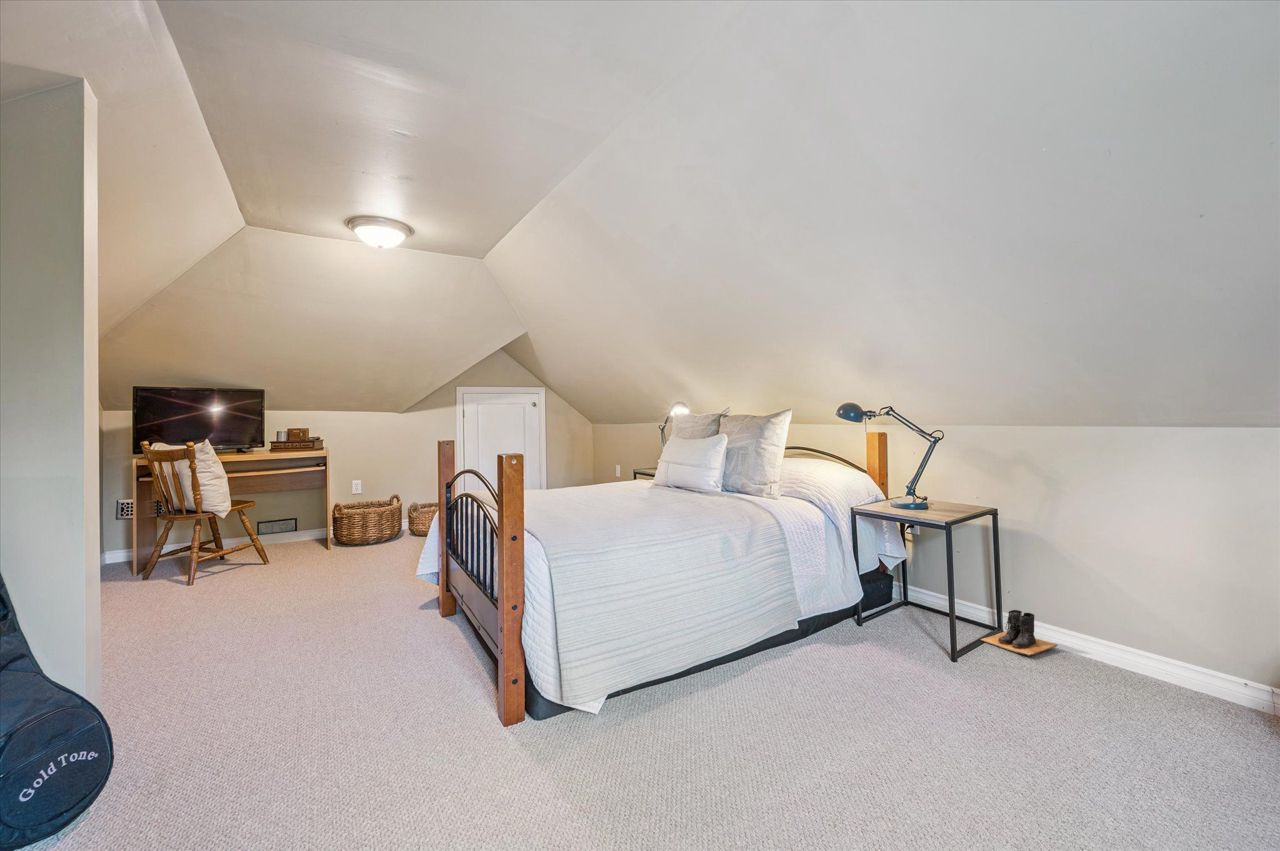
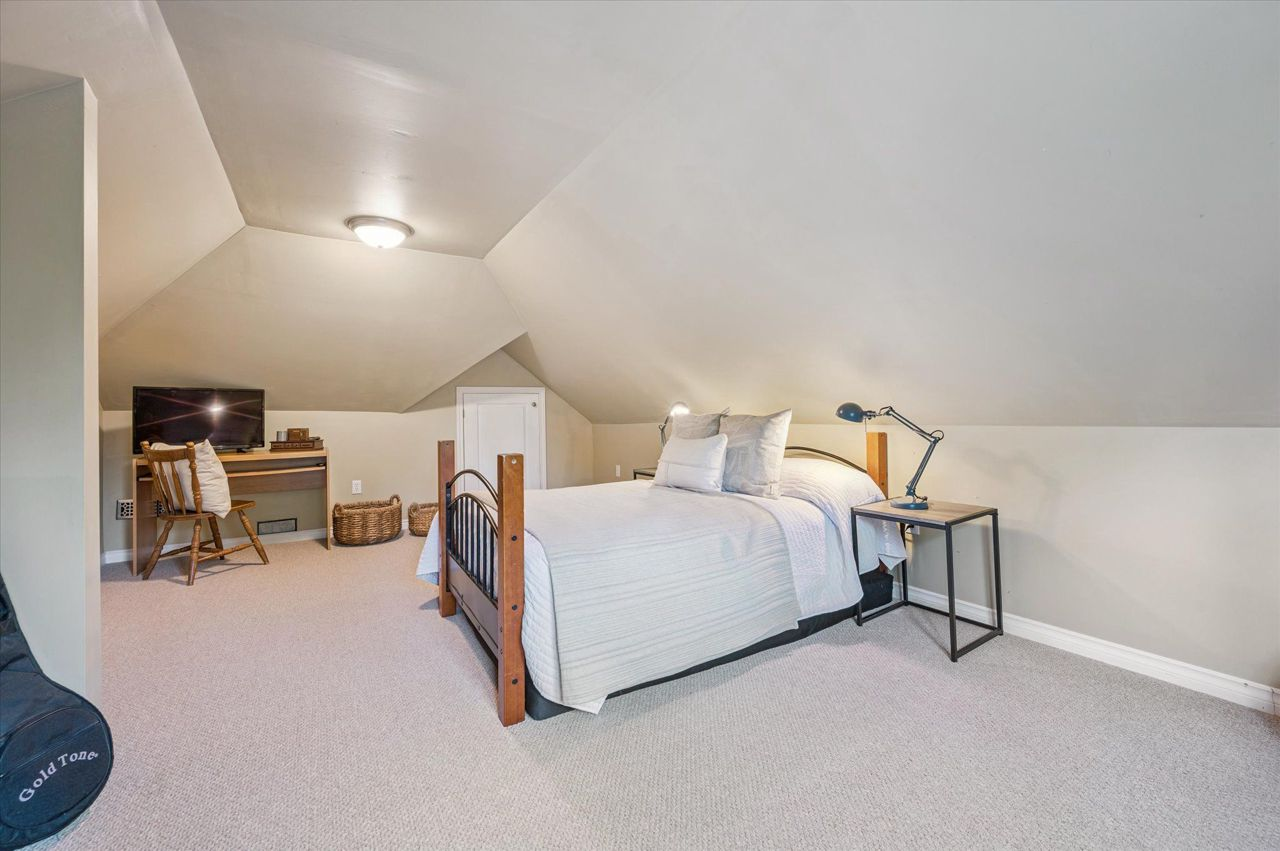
- boots [979,609,1058,657]
